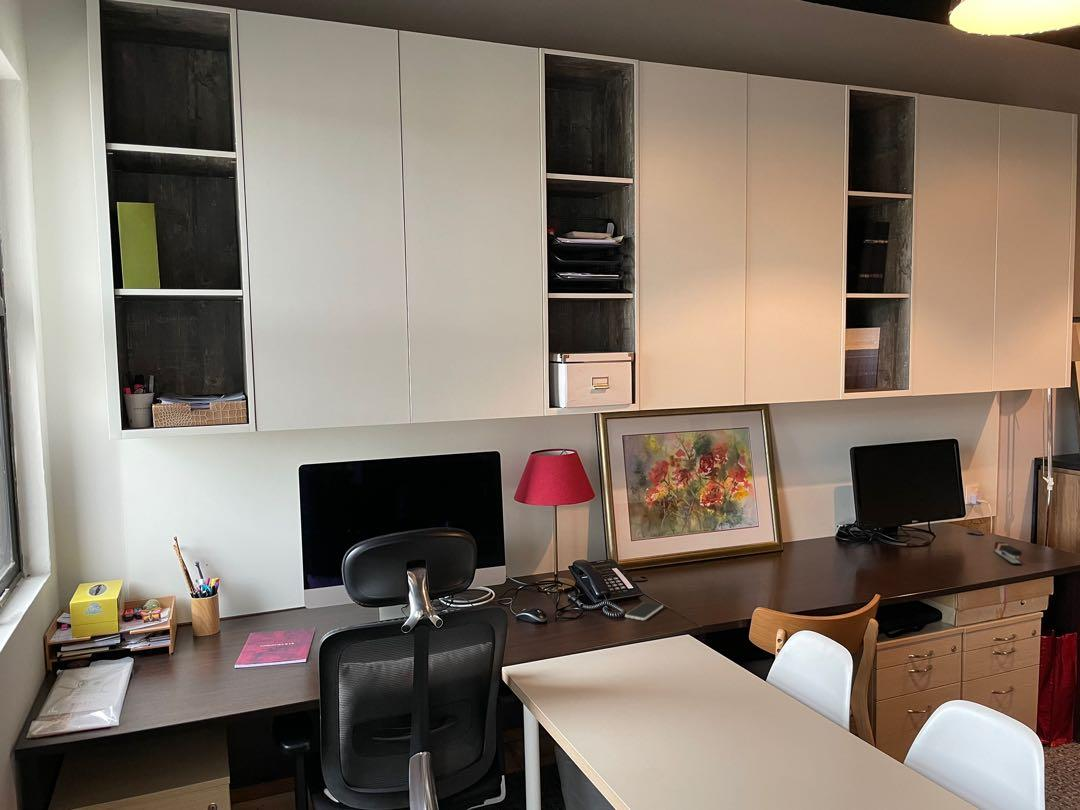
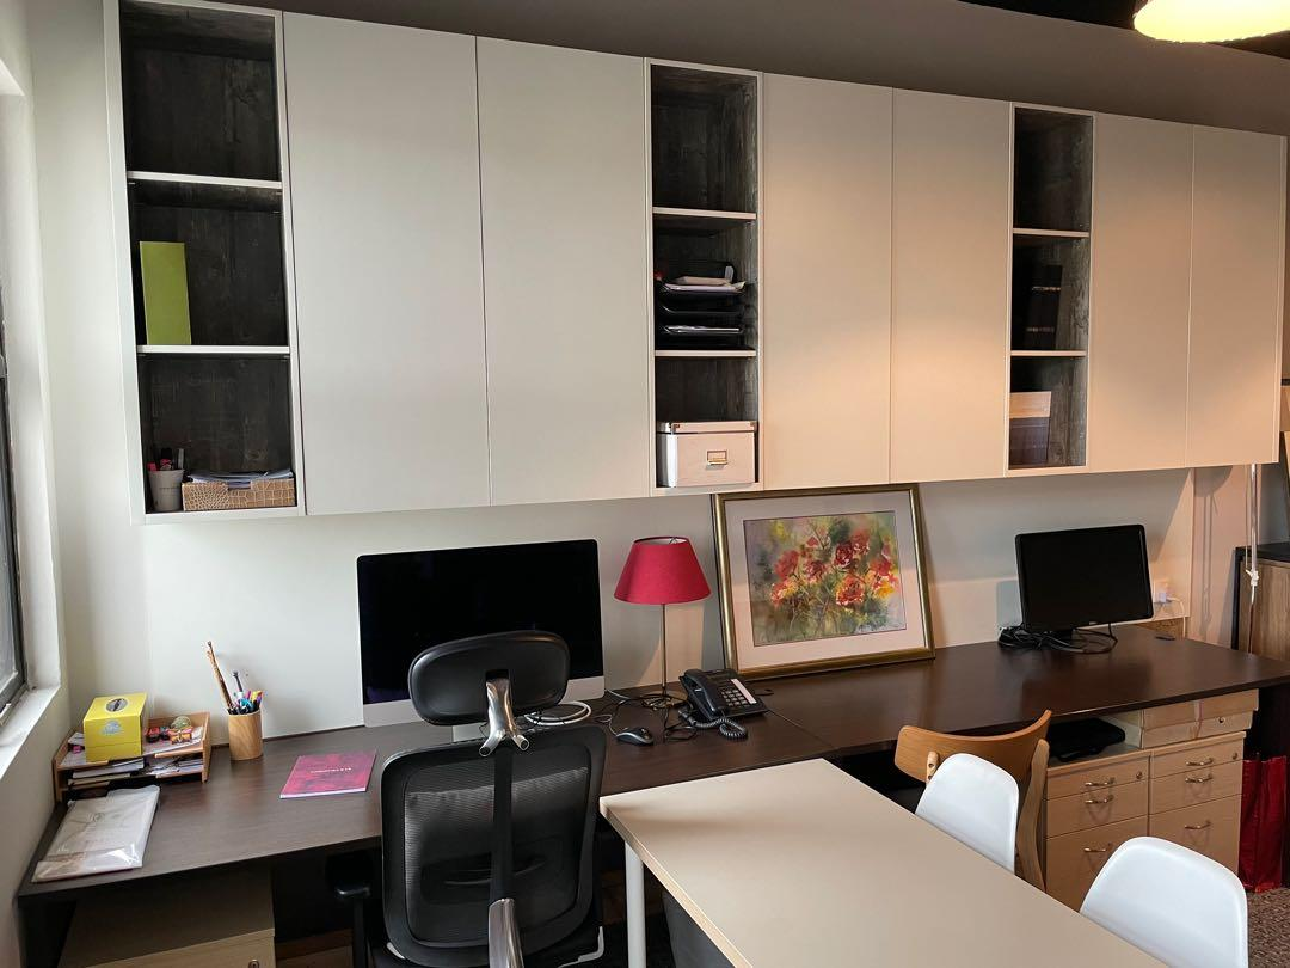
- smartphone [624,601,664,621]
- stapler [993,541,1023,565]
